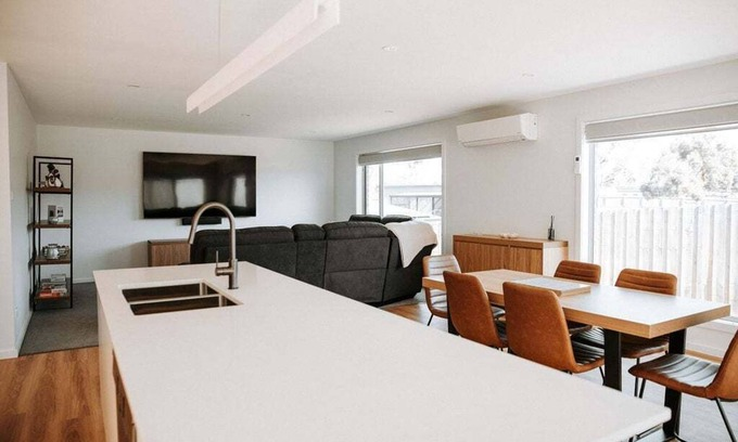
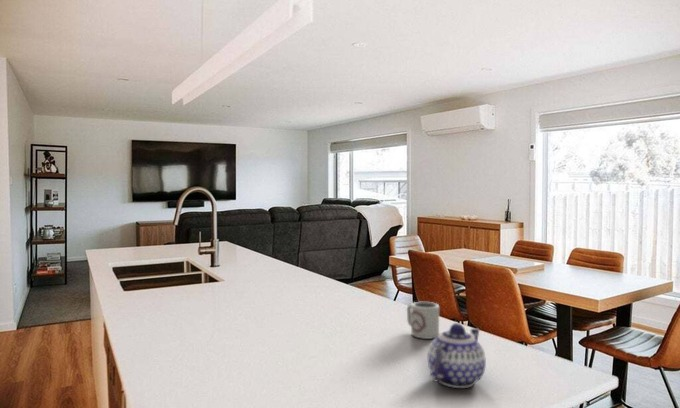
+ cup [406,301,440,340]
+ teapot [427,322,487,389]
